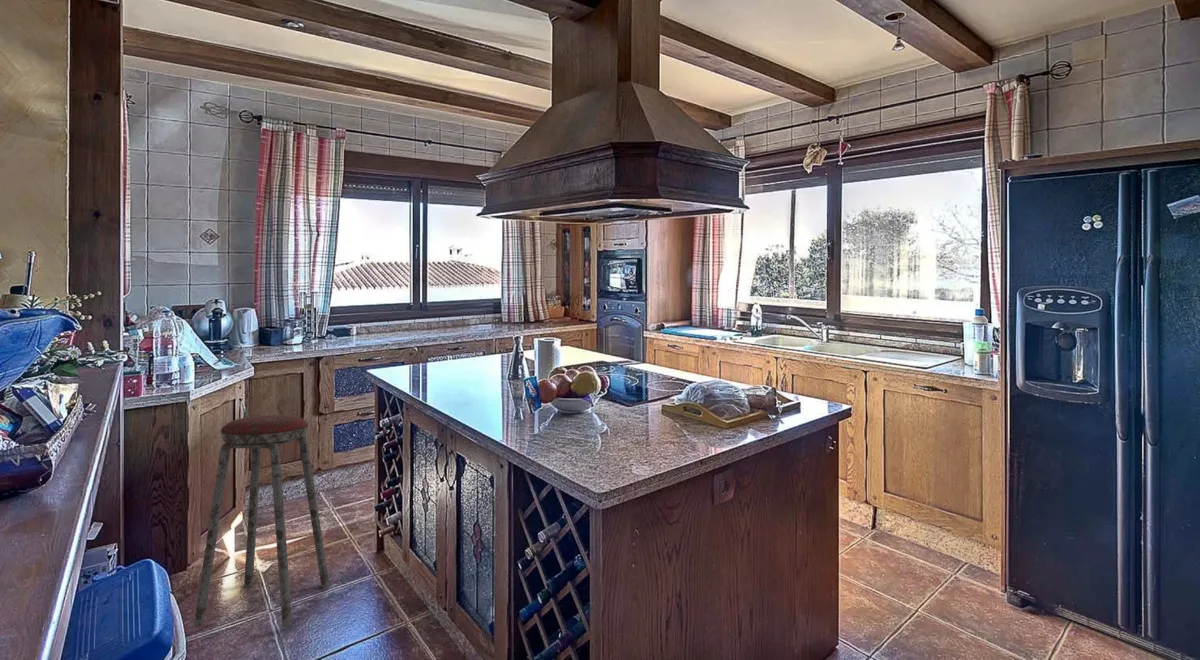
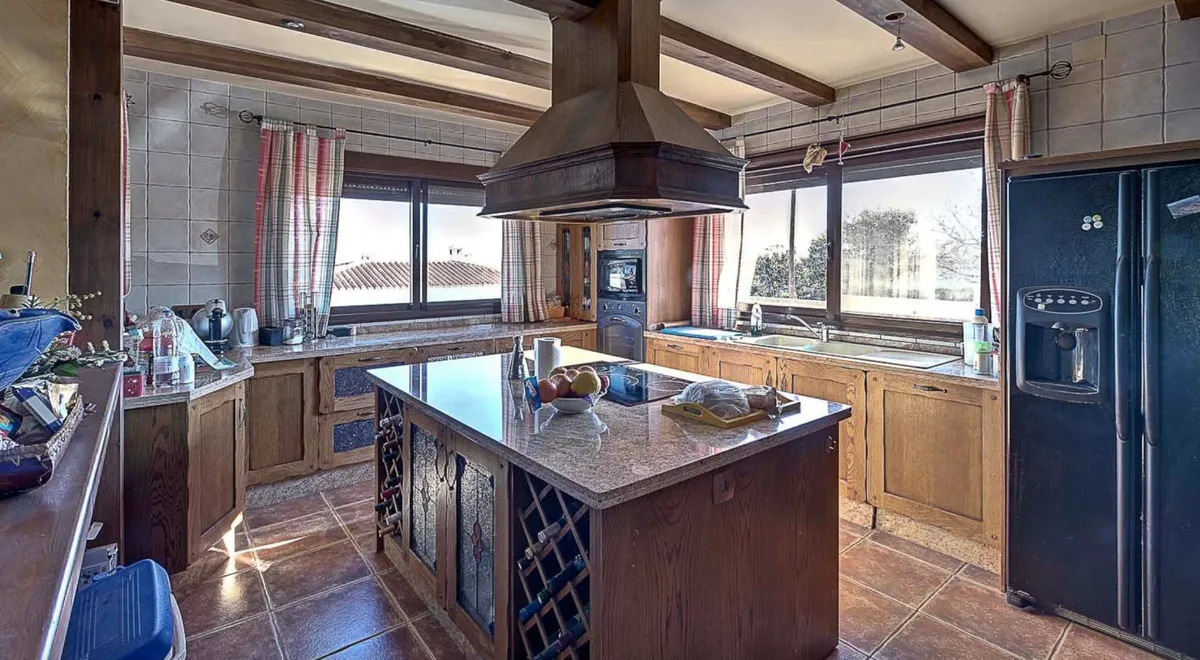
- music stool [193,414,331,628]
